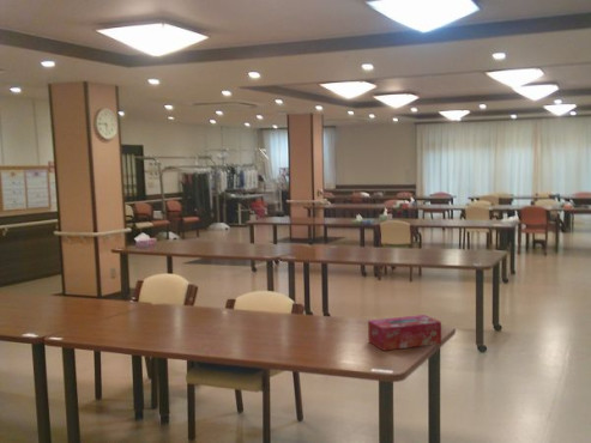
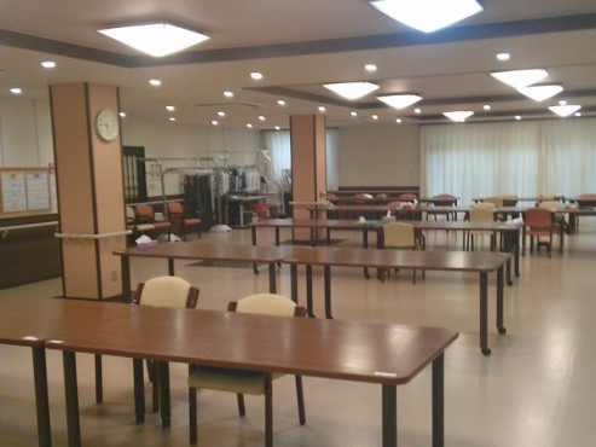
- tissue box [367,314,442,352]
